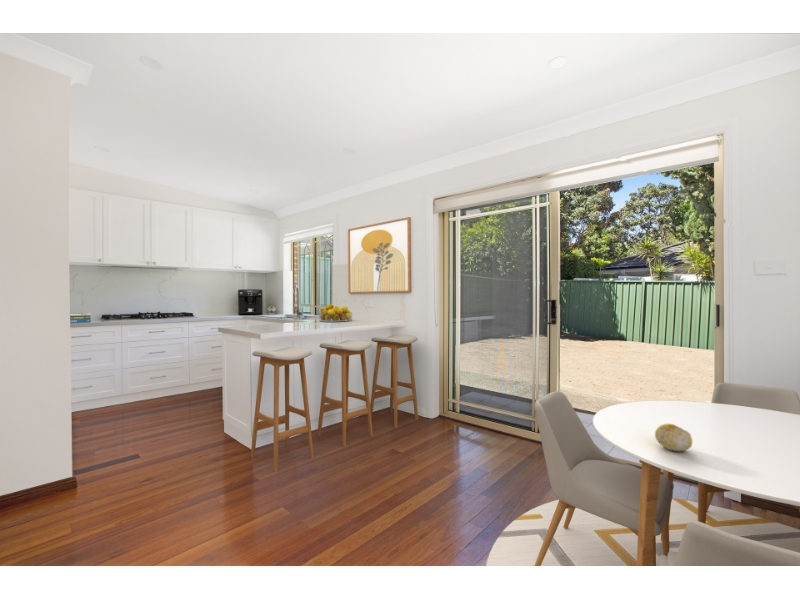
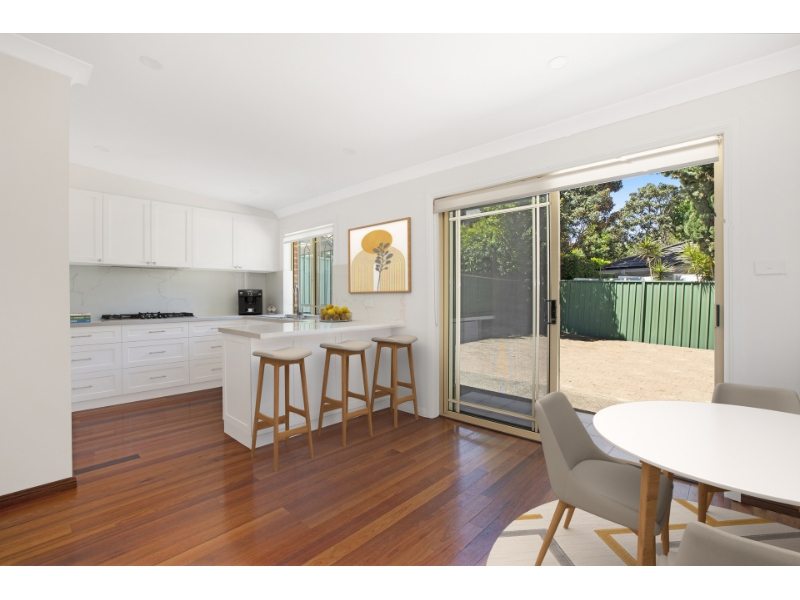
- fruit [654,423,693,452]
